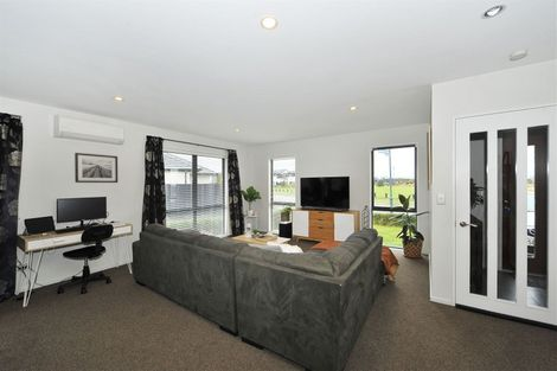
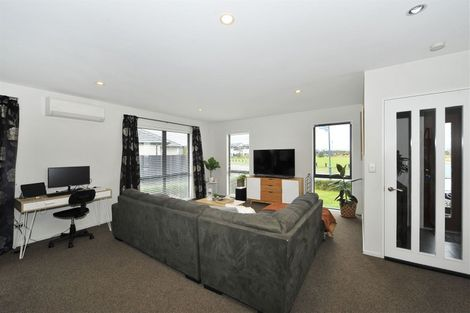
- wall art [73,152,119,184]
